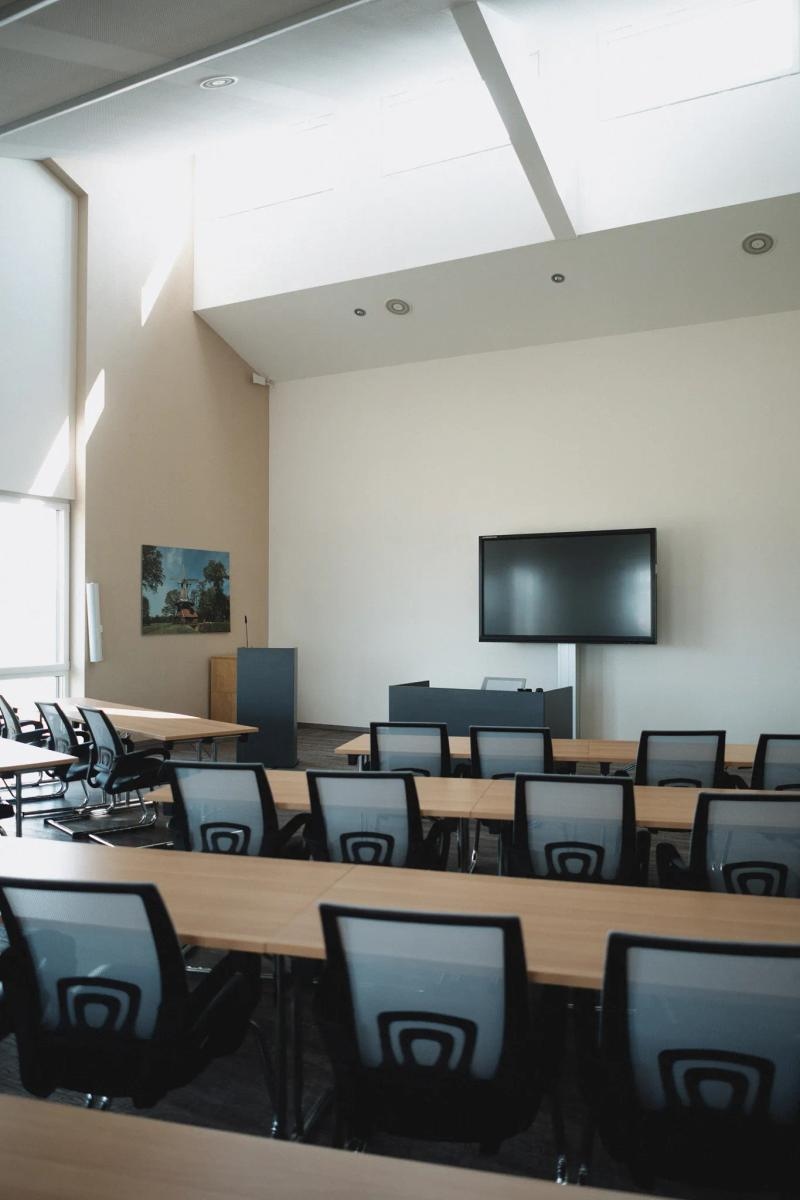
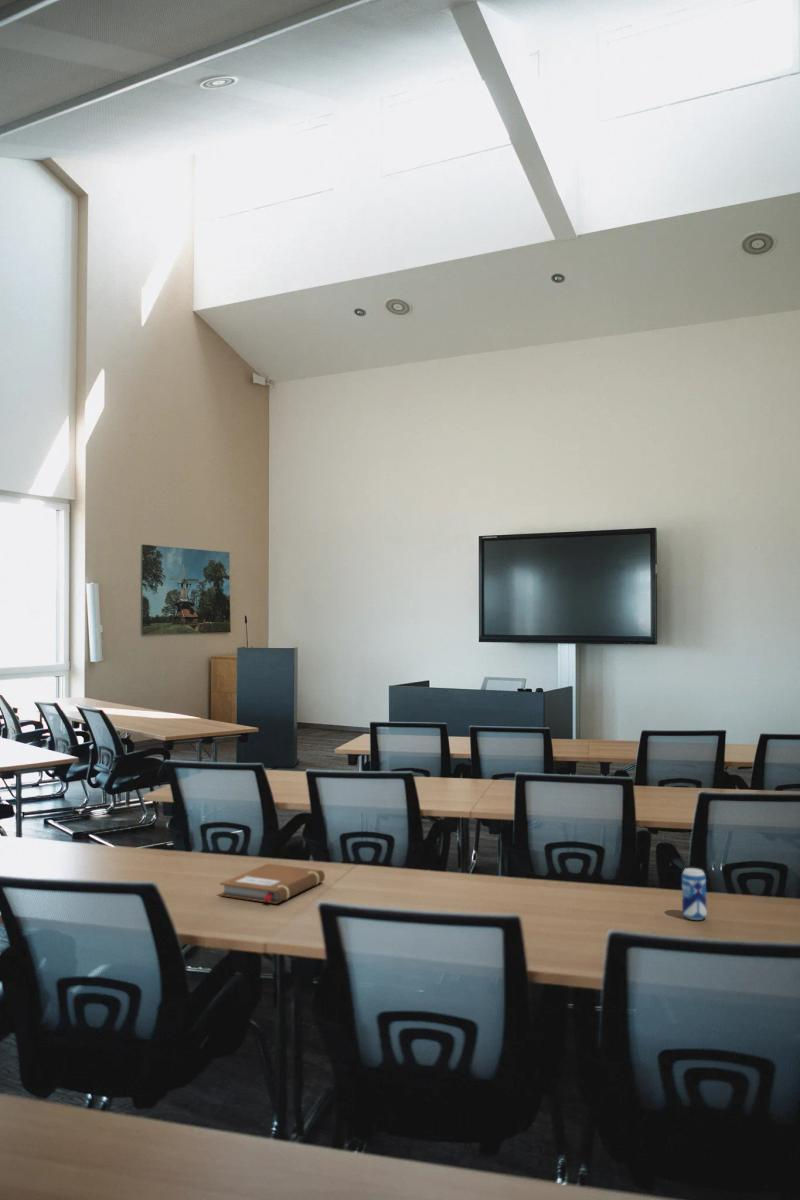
+ beverage can [681,867,708,921]
+ notebook [219,862,326,905]
